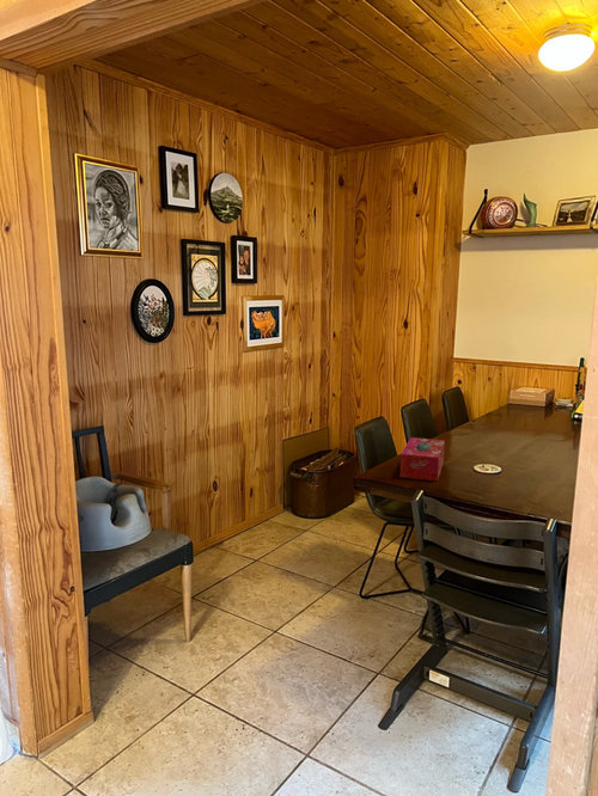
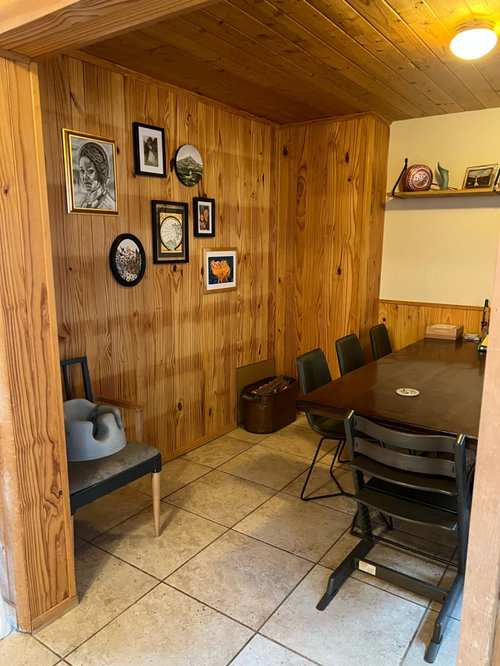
- tissue box [399,436,446,482]
